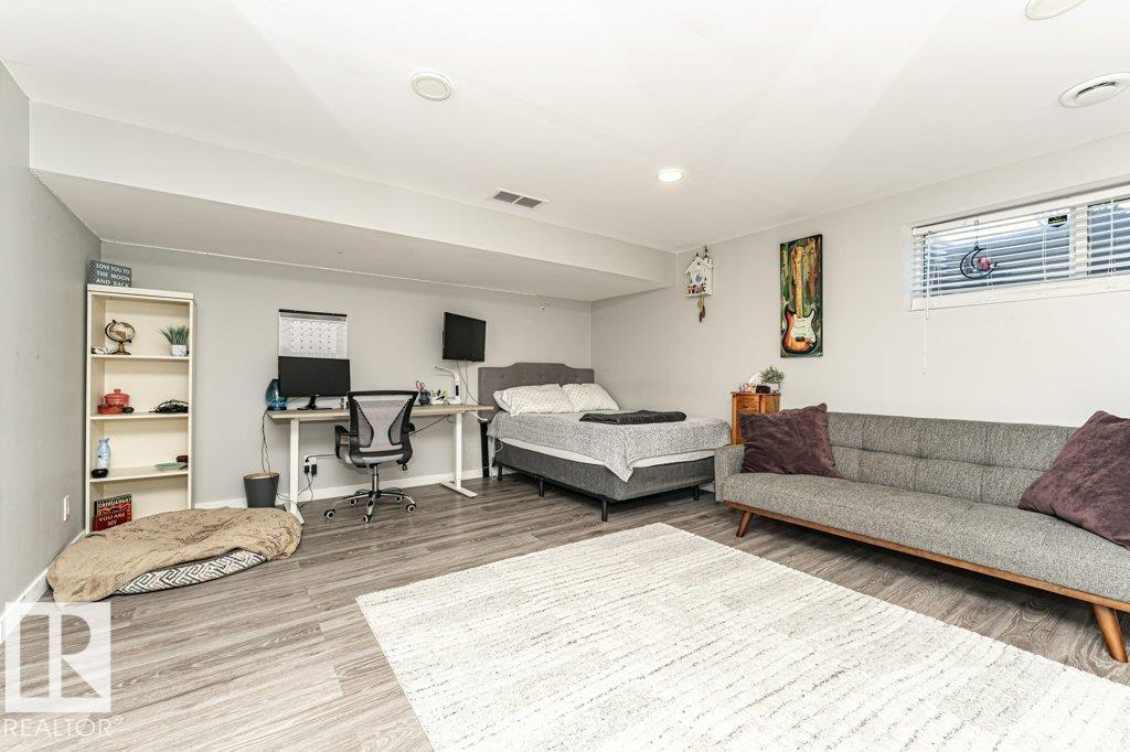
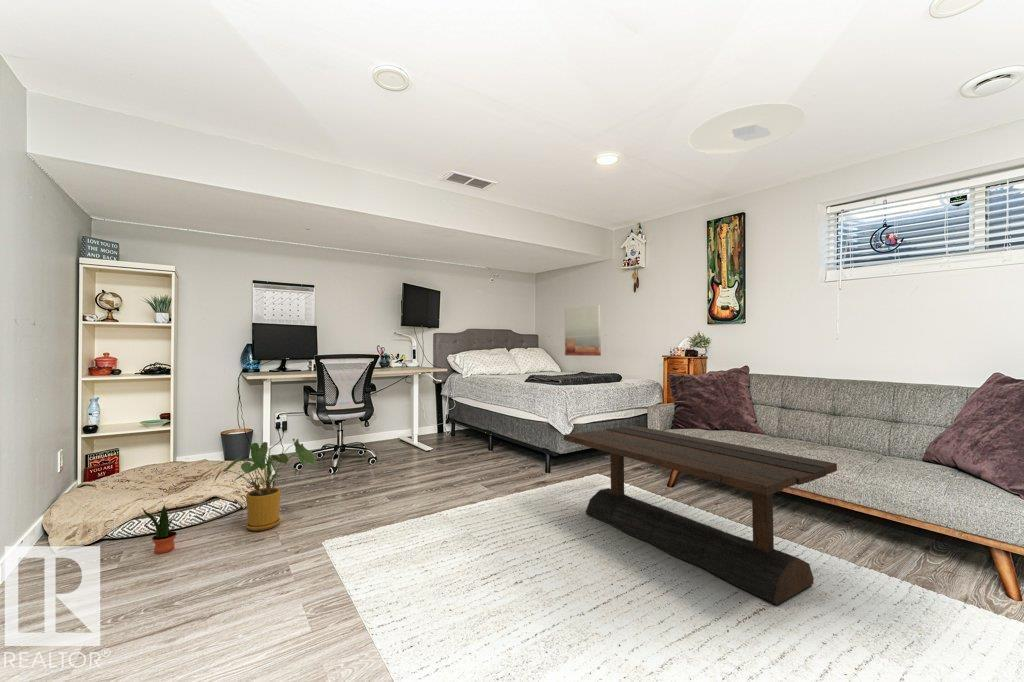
+ ceiling light [687,101,807,155]
+ potted plant [141,504,178,555]
+ house plant [213,438,316,532]
+ coffee table [563,424,838,605]
+ wall art [563,304,602,357]
